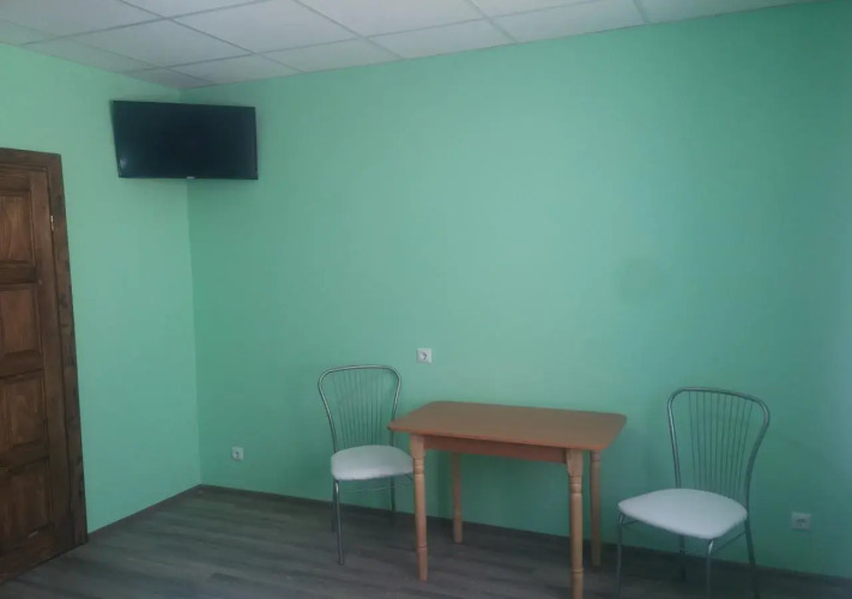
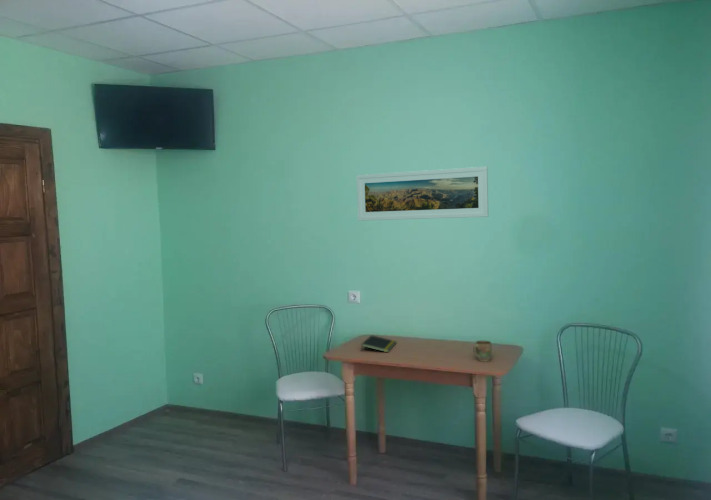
+ mug [472,340,493,363]
+ notepad [360,334,398,353]
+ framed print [355,166,489,222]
